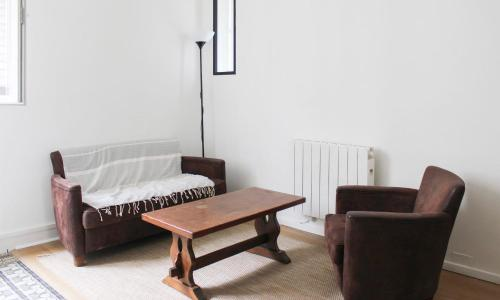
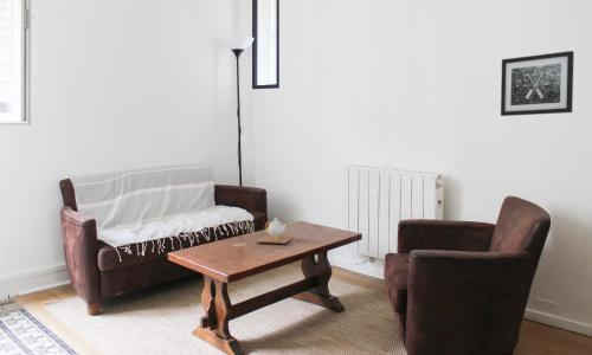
+ wall art [500,50,575,117]
+ teapot [256,217,295,245]
